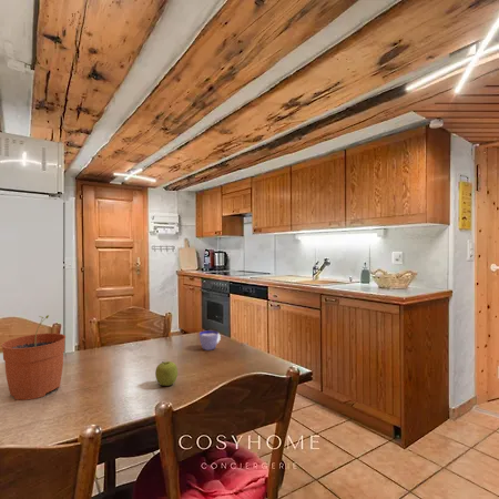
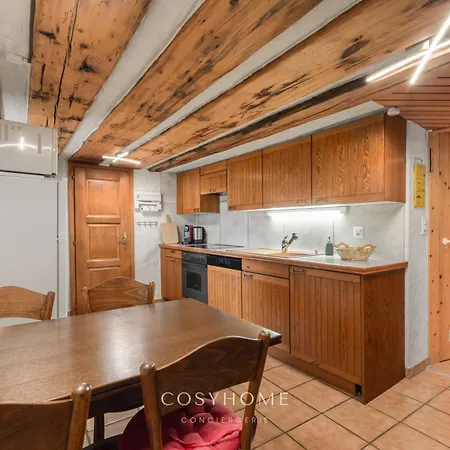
- plant pot [1,314,67,401]
- fruit [154,360,179,387]
- cup [198,329,222,352]
